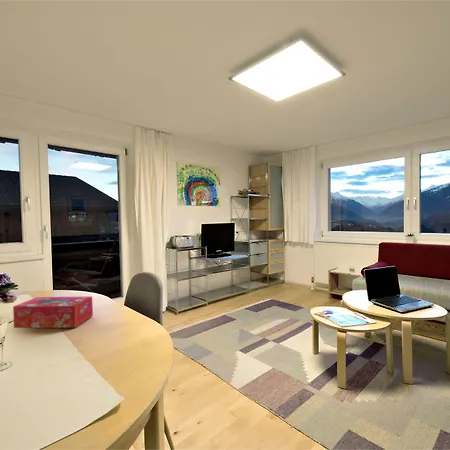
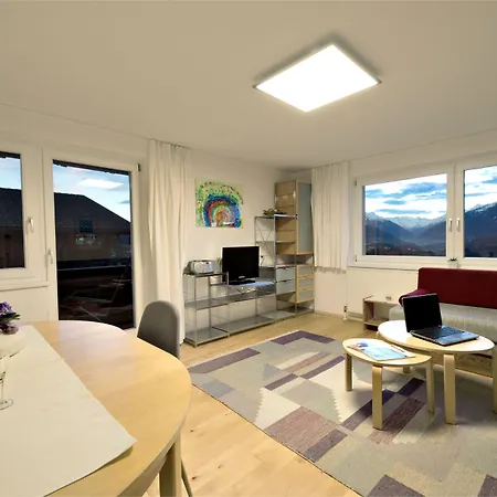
- tissue box [12,295,94,329]
